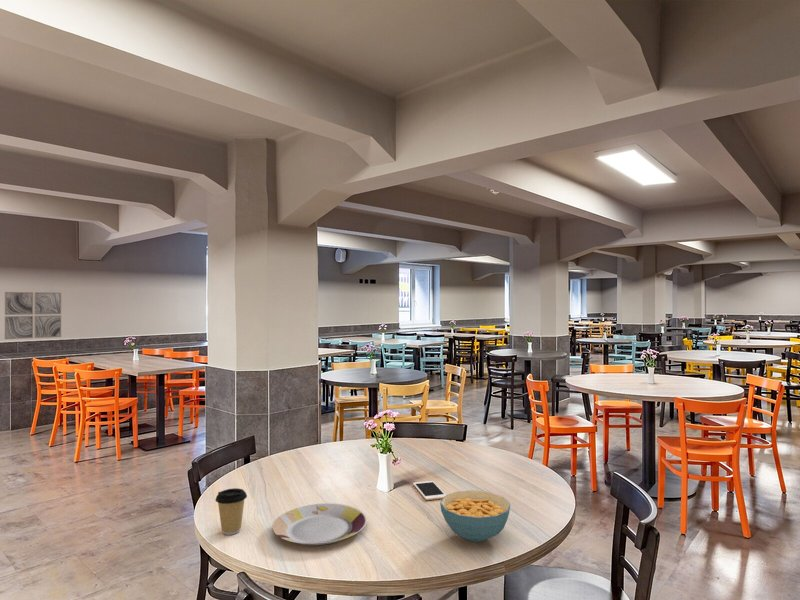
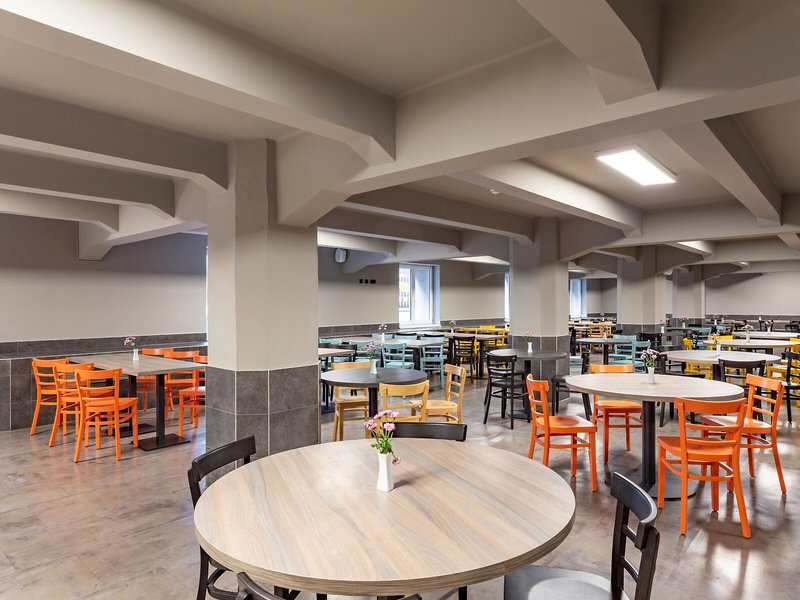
- cell phone [412,480,447,501]
- coffee cup [215,487,248,536]
- cereal bowl [439,489,511,543]
- wall art [4,291,62,340]
- plate [272,502,368,547]
